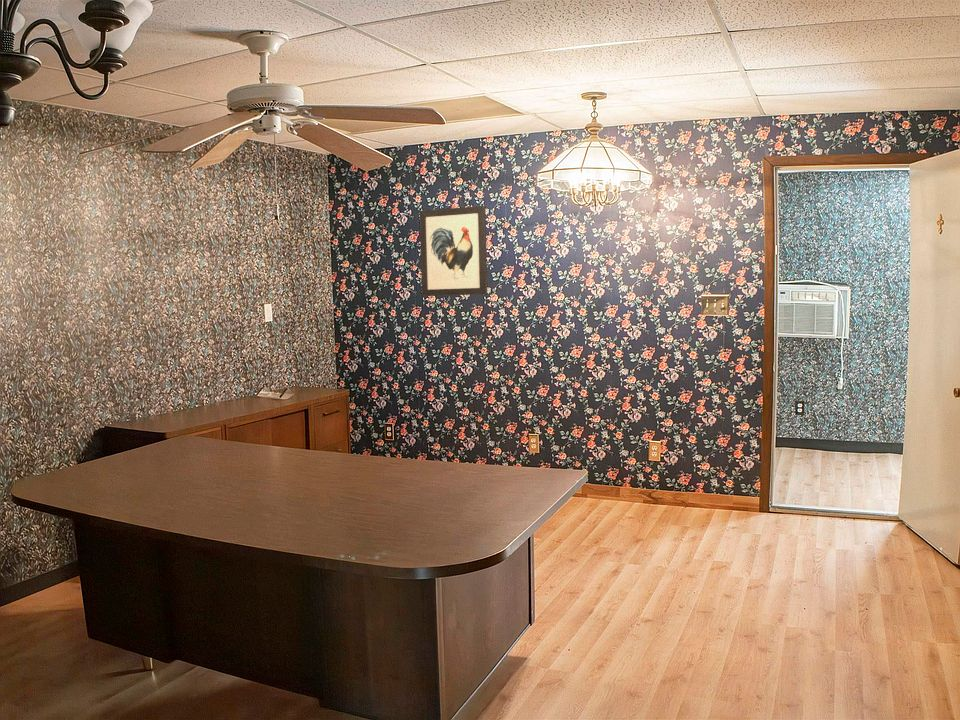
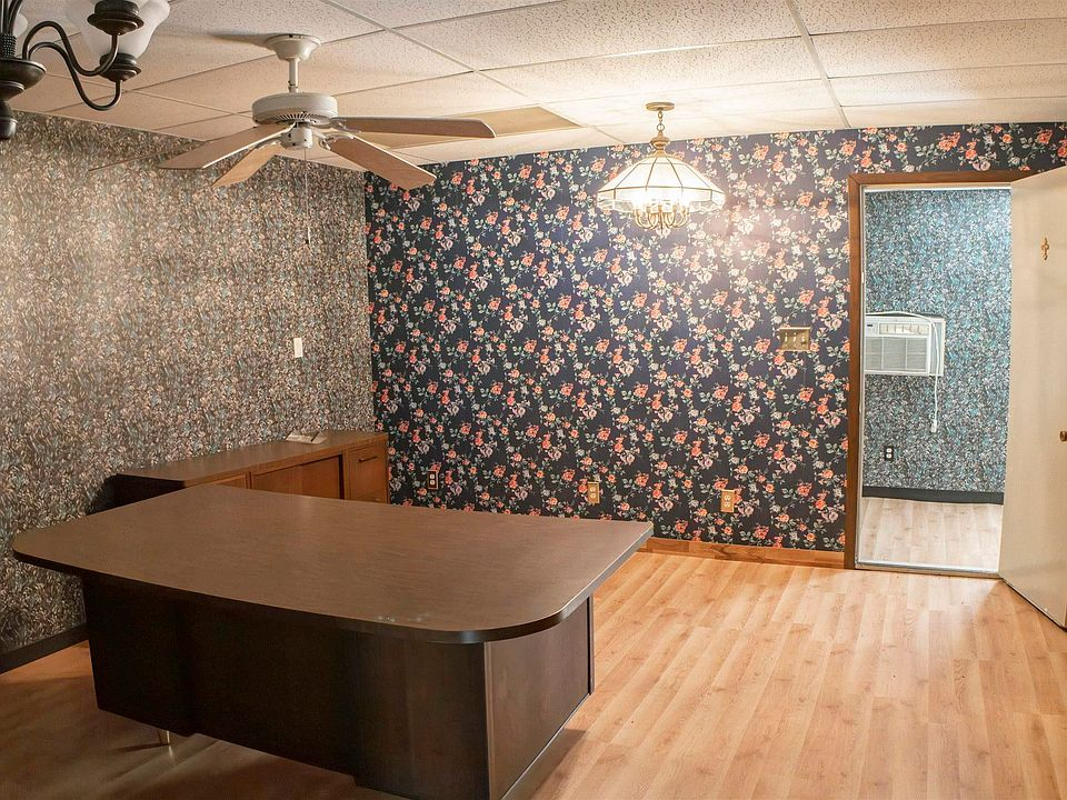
- wall art [419,205,488,297]
